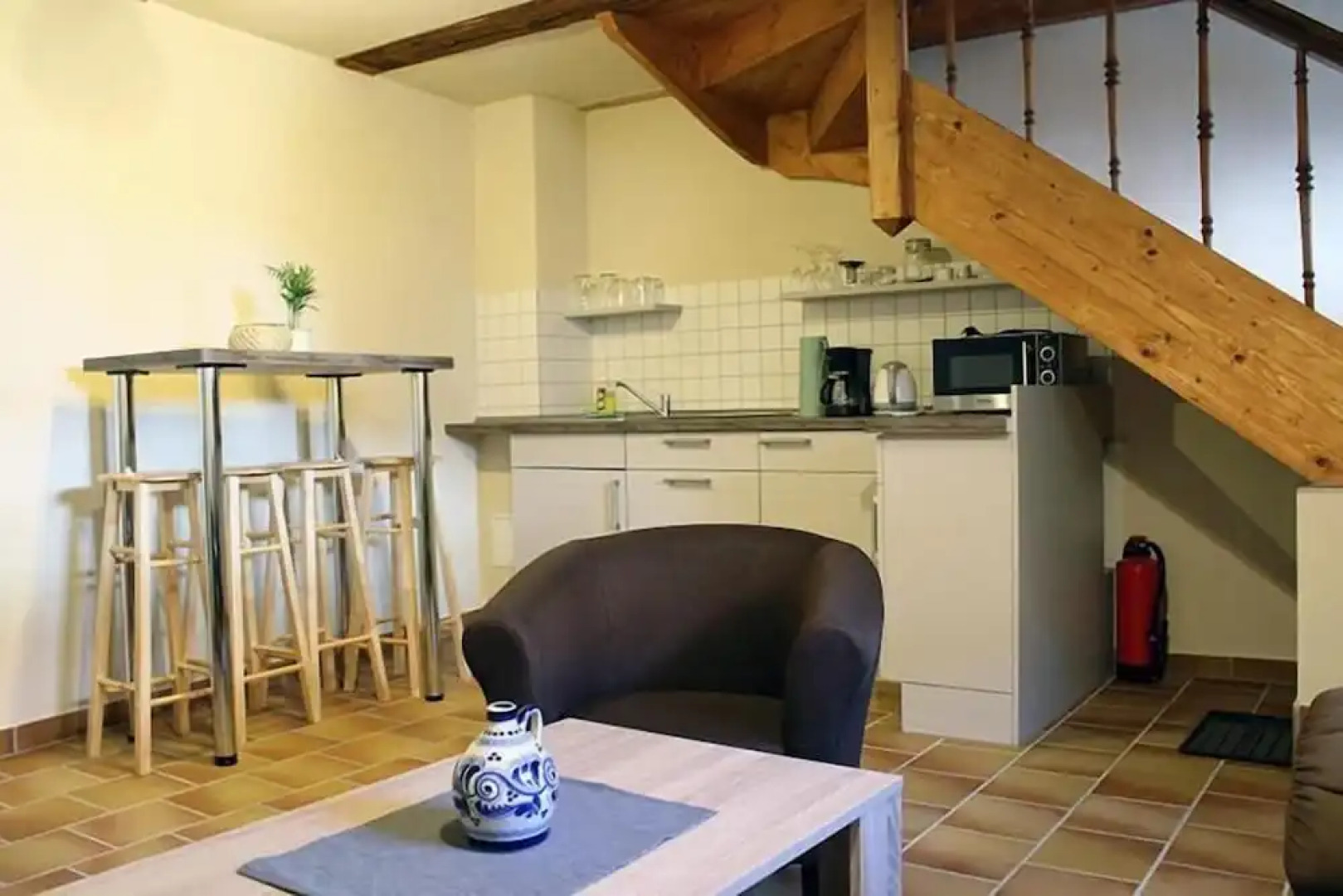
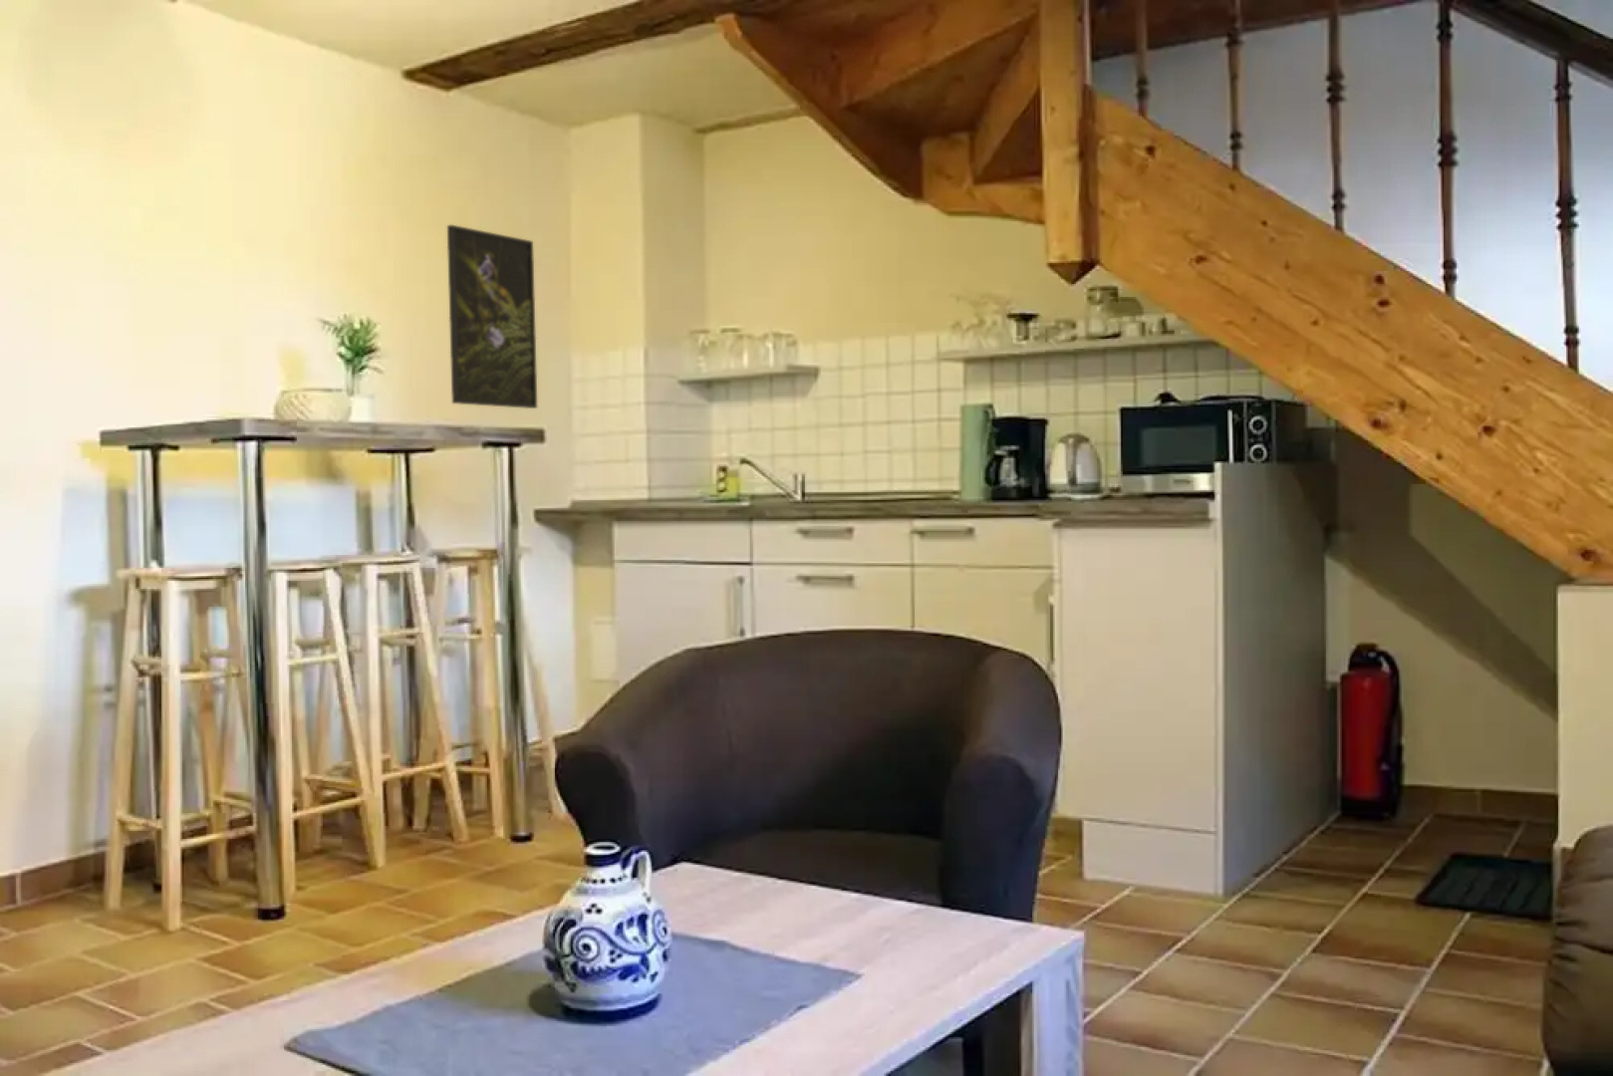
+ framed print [447,225,538,410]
